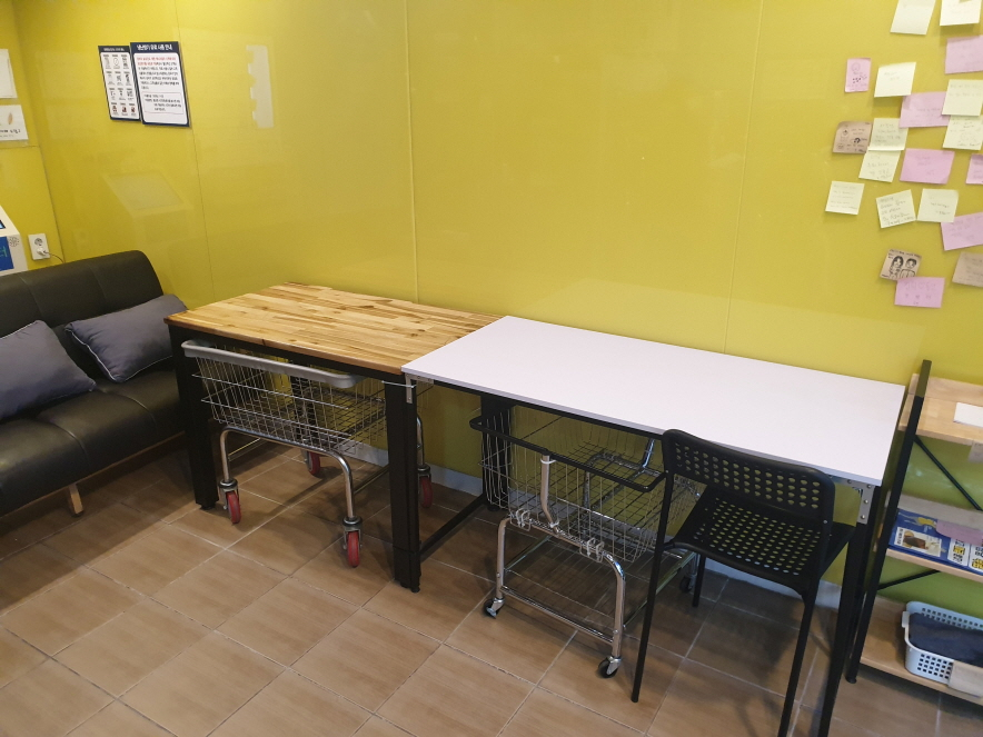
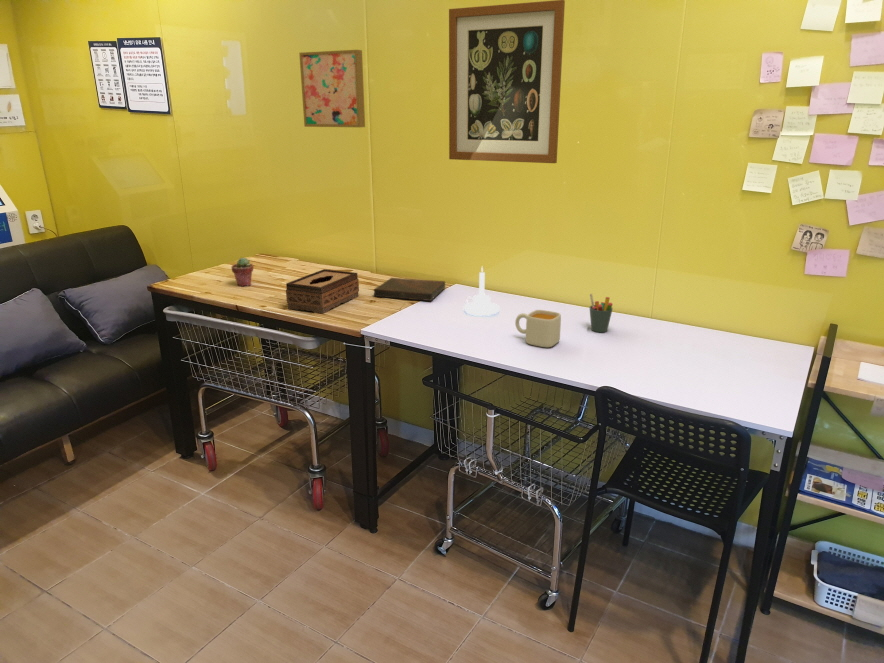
+ wall art [298,49,366,128]
+ pen holder [589,293,614,333]
+ book [373,277,446,302]
+ wall art [448,0,566,164]
+ tissue box [285,268,360,315]
+ mug [514,309,562,348]
+ candle holder [462,266,501,317]
+ potted succulent [230,257,254,287]
